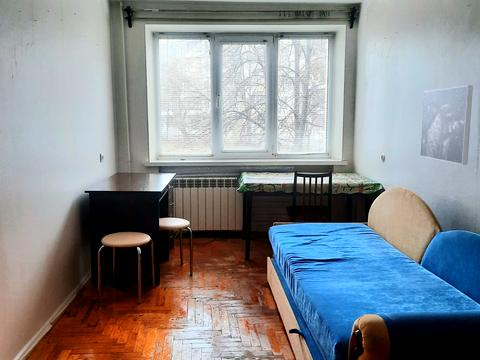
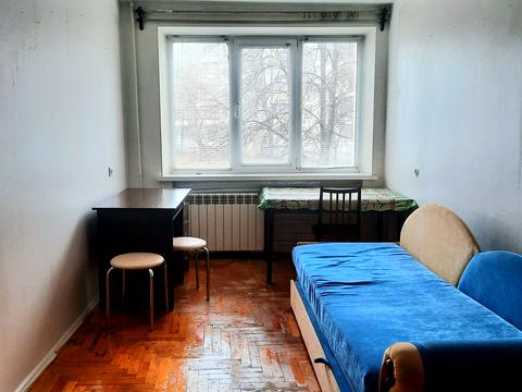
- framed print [419,85,474,166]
